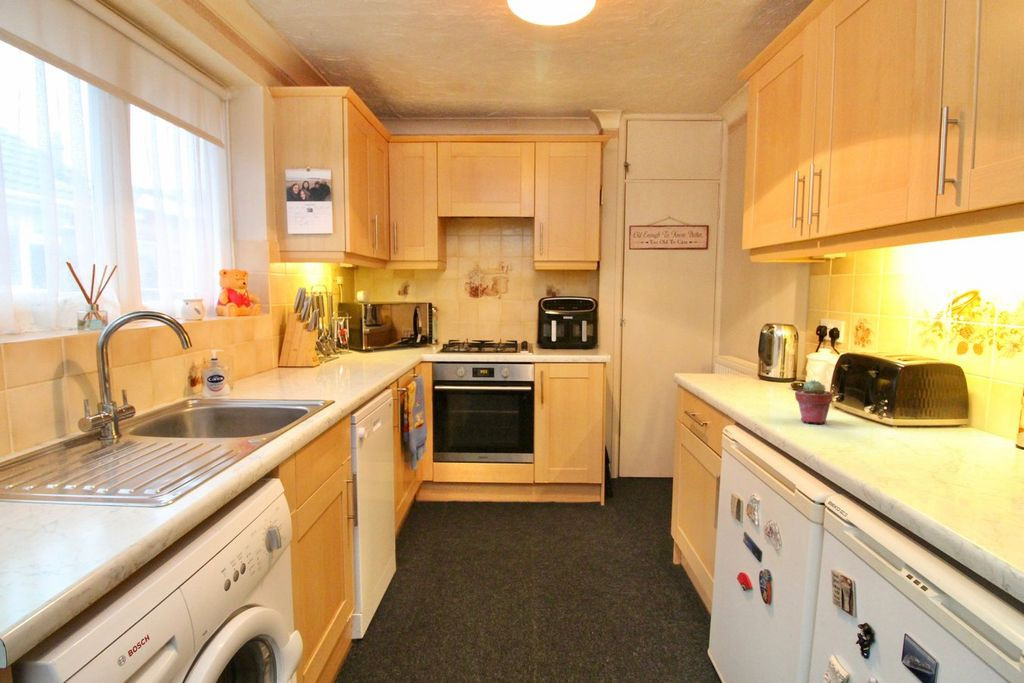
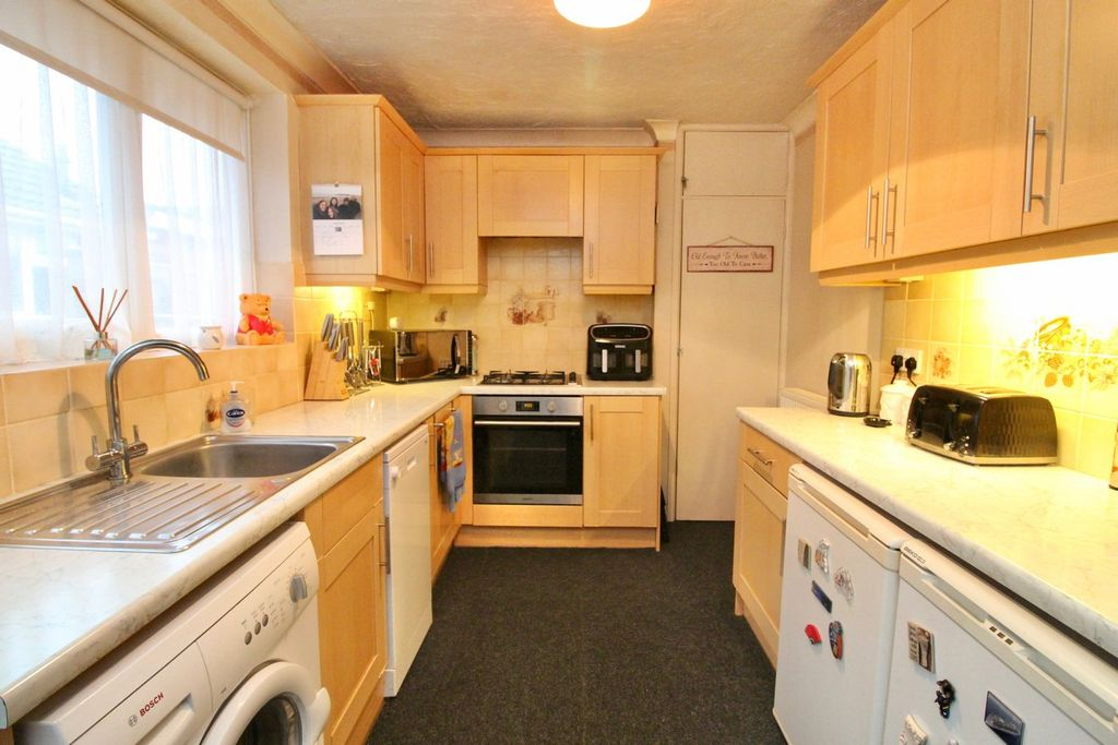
- potted succulent [794,379,834,425]
